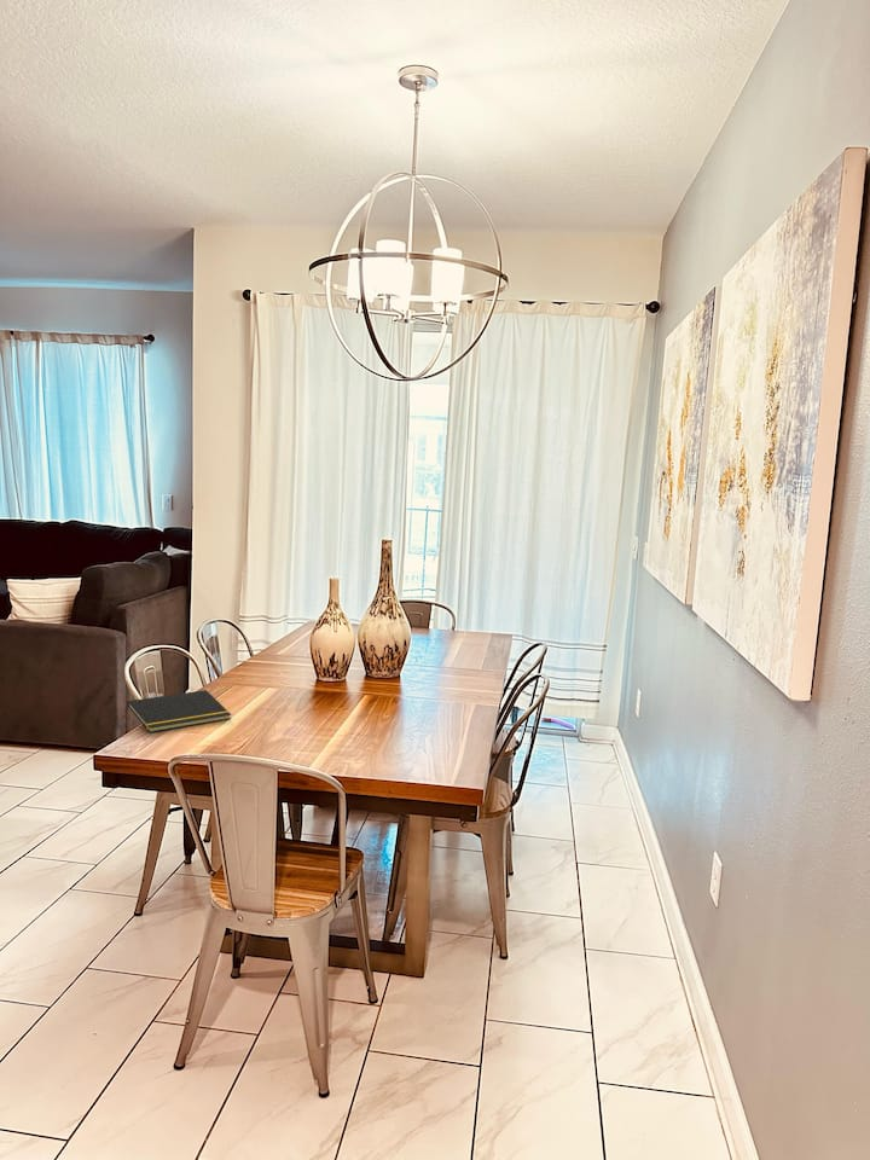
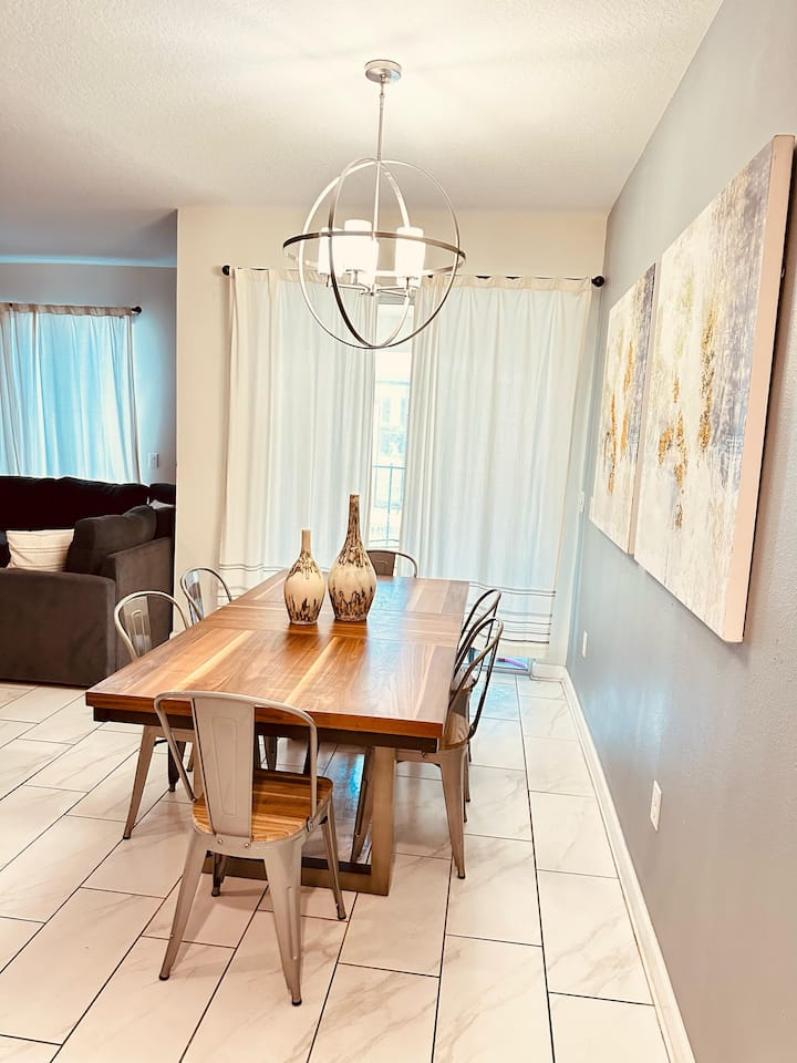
- notepad [124,689,232,733]
